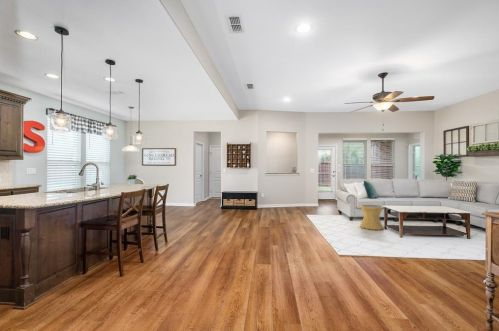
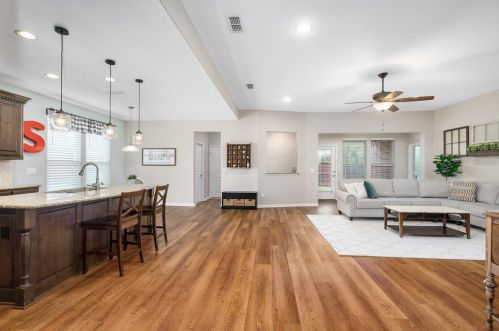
- side table [359,204,385,231]
